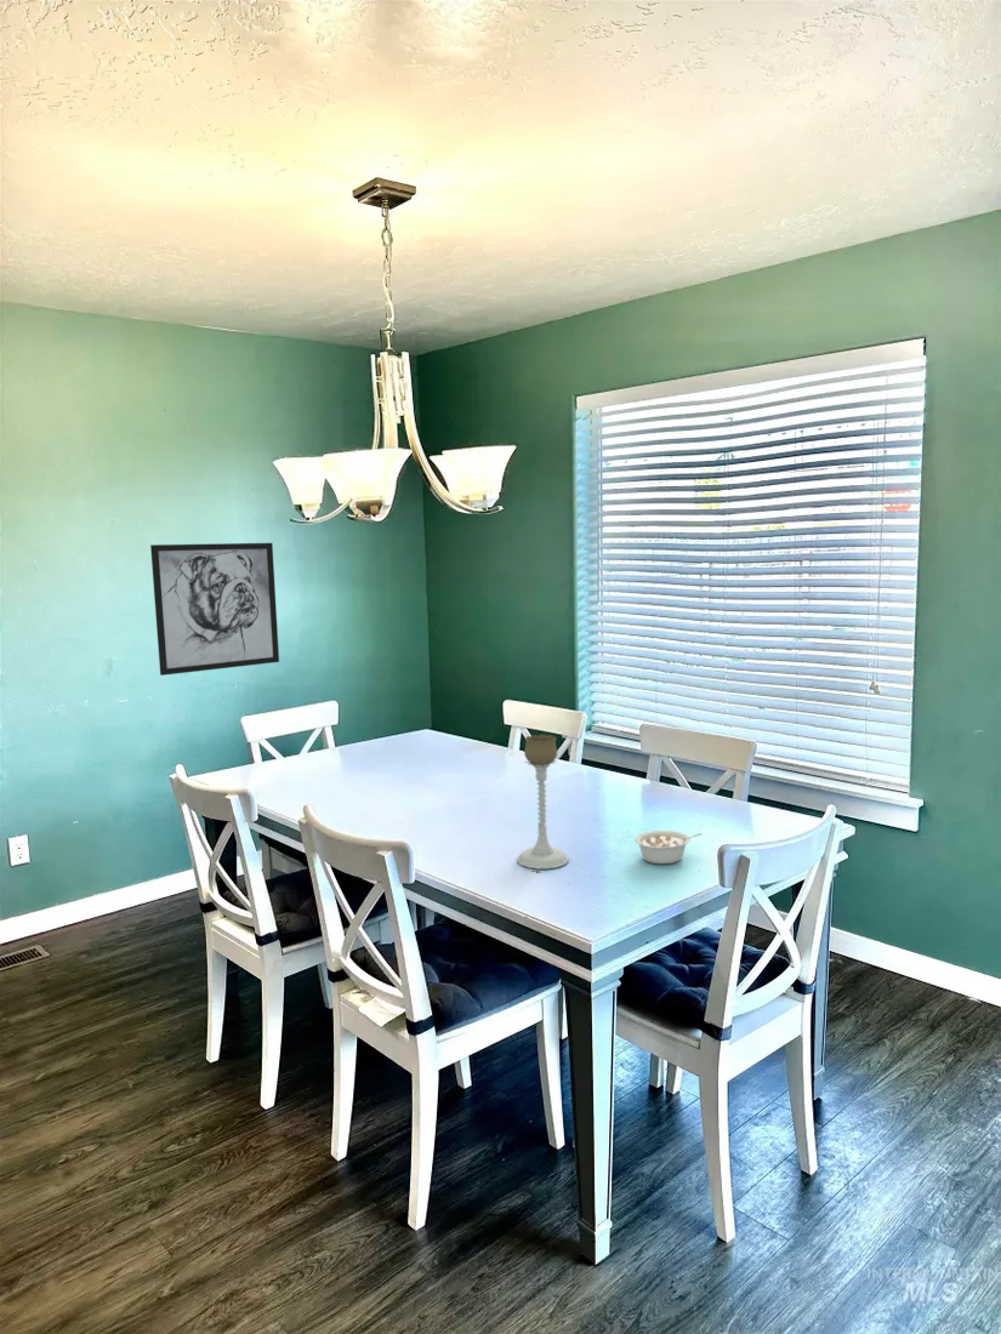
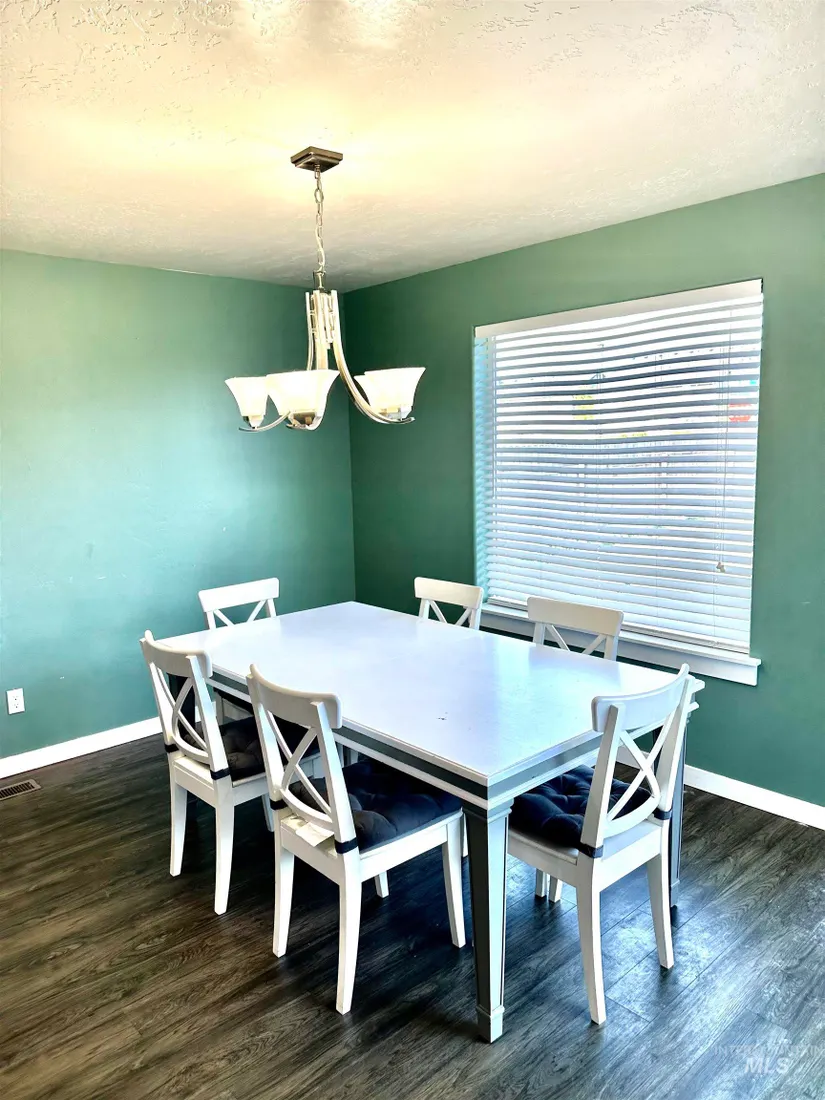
- wall art [149,542,280,677]
- legume [633,830,704,865]
- candle holder [516,734,570,870]
